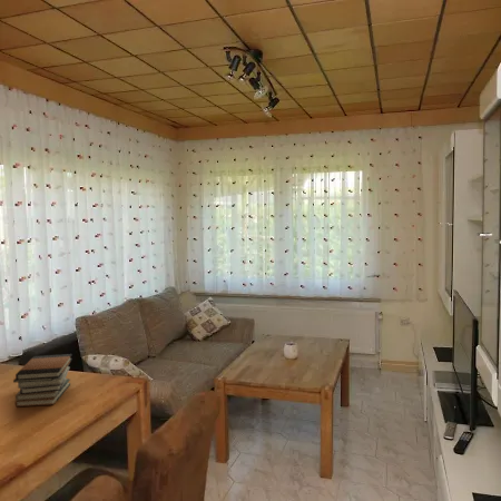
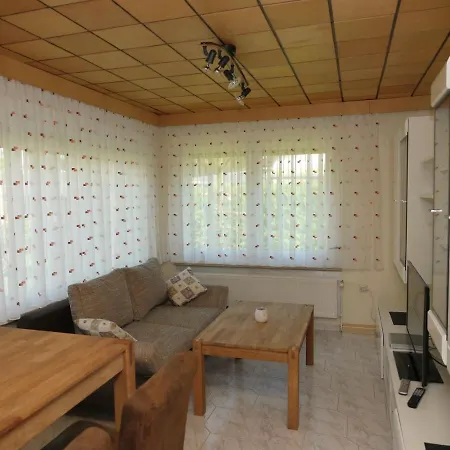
- book stack [12,353,73,407]
